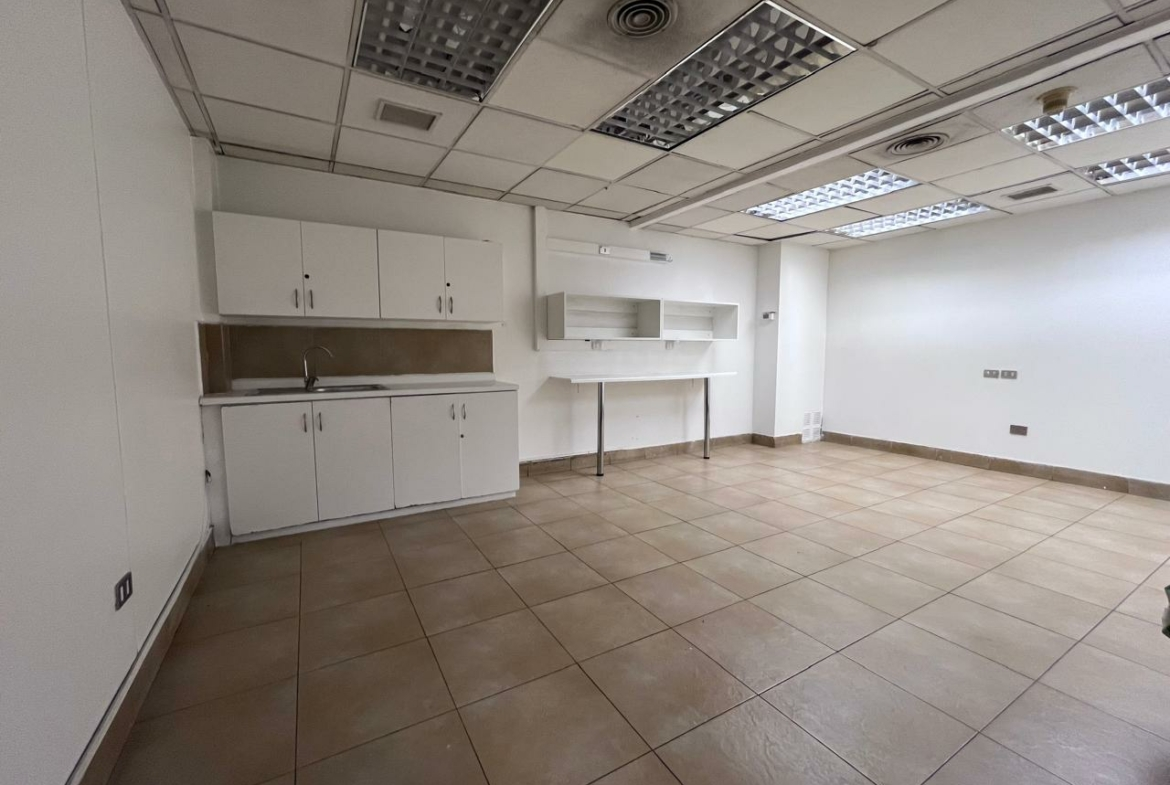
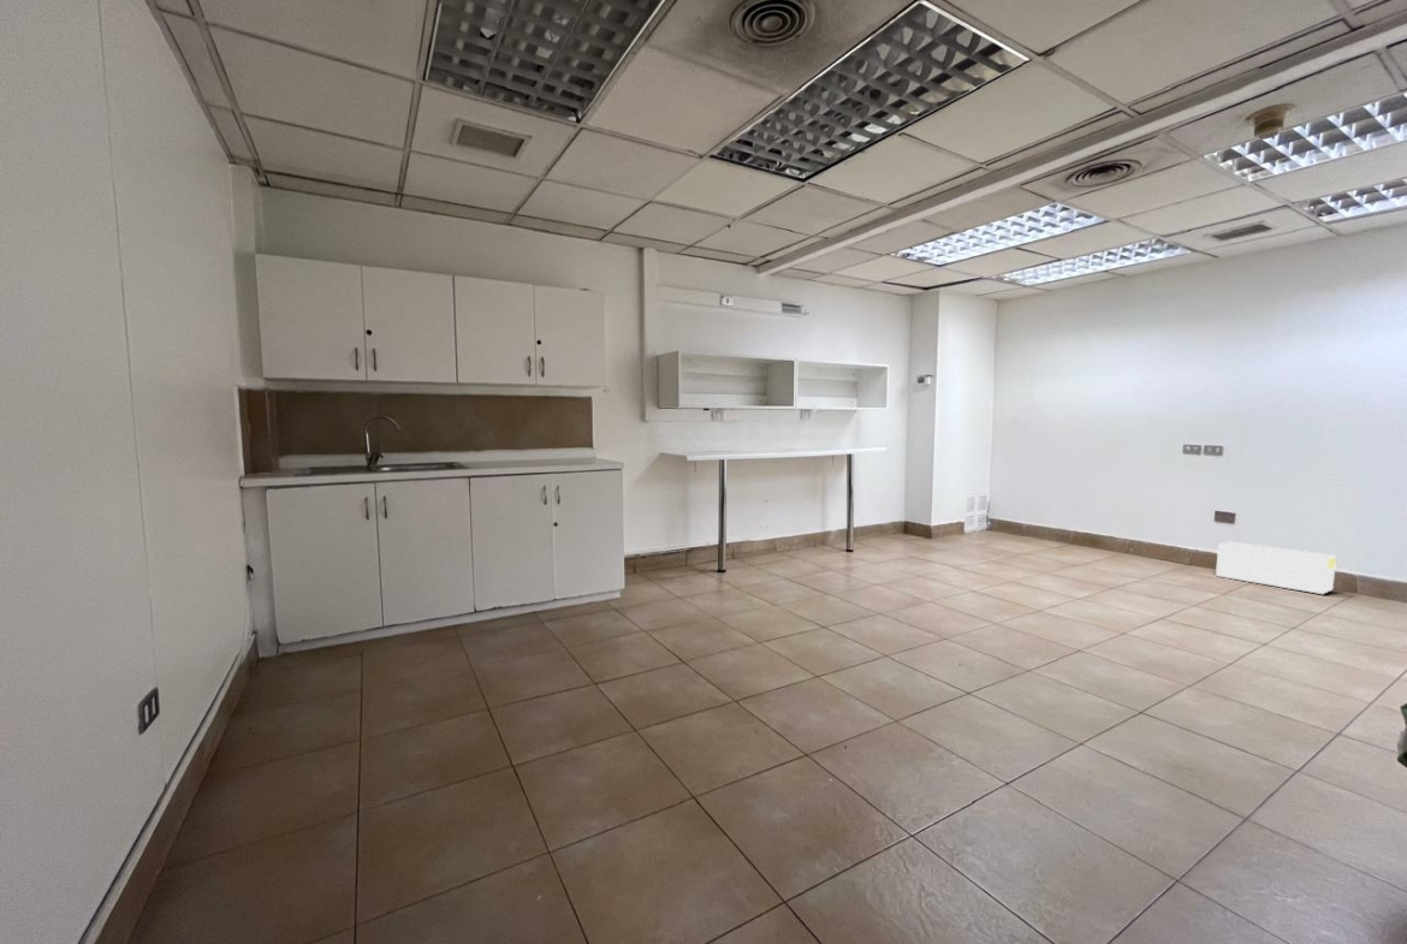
+ cardboard box [1215,541,1337,595]
